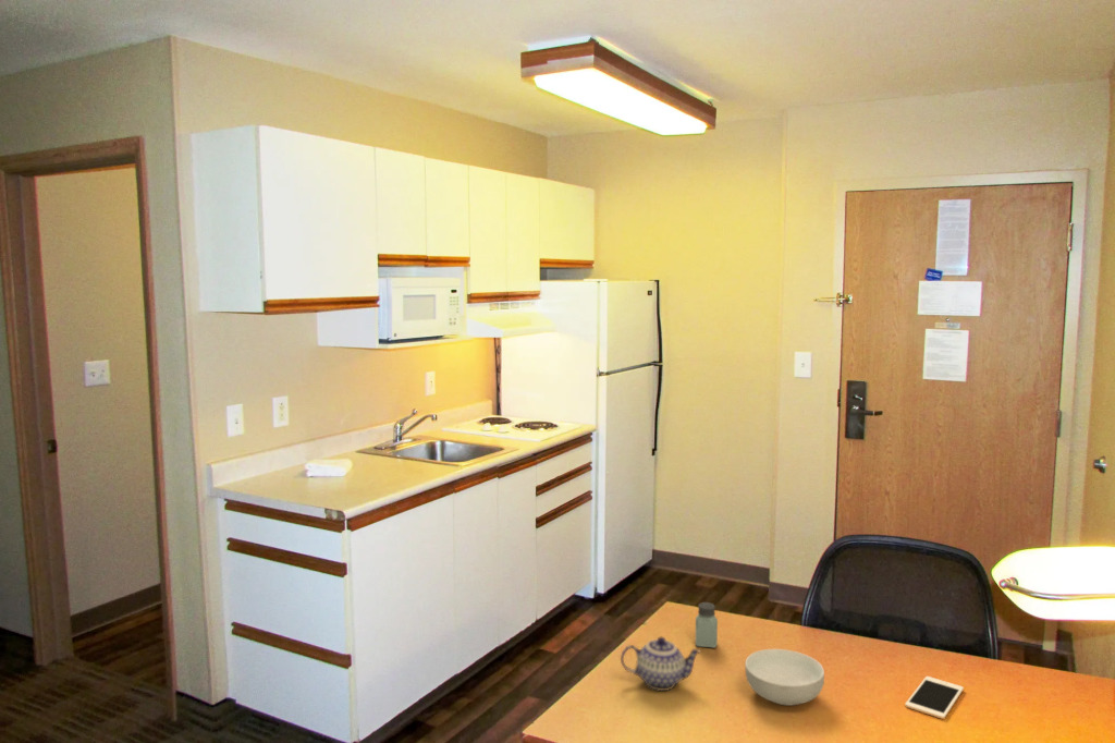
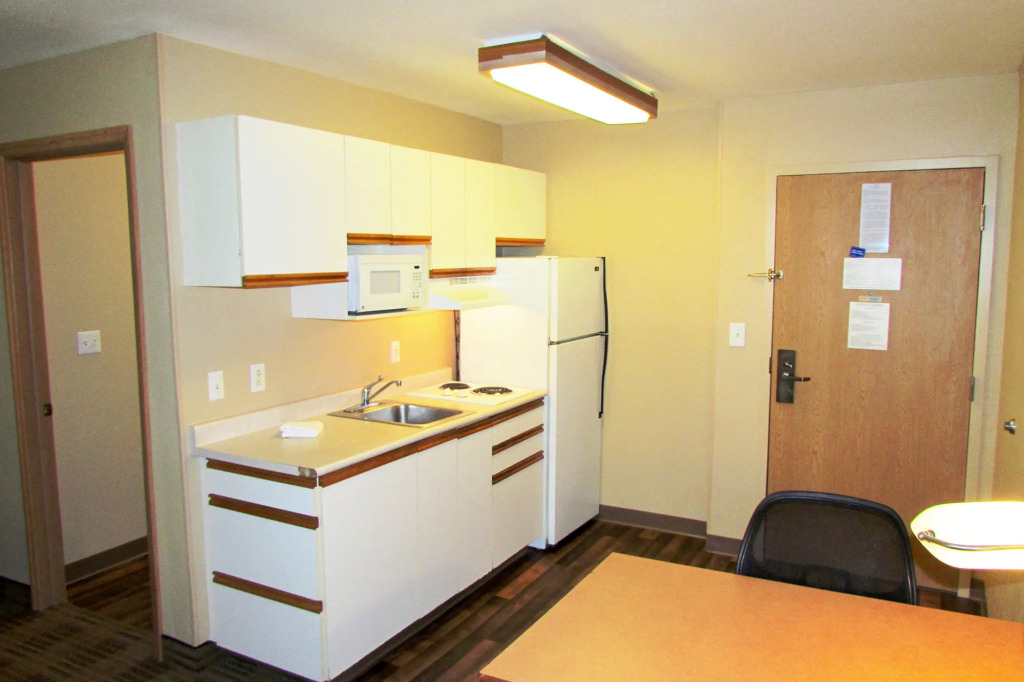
- saltshaker [694,601,719,649]
- cereal bowl [744,648,825,707]
- teapot [620,636,701,692]
- cell phone [904,675,965,720]
